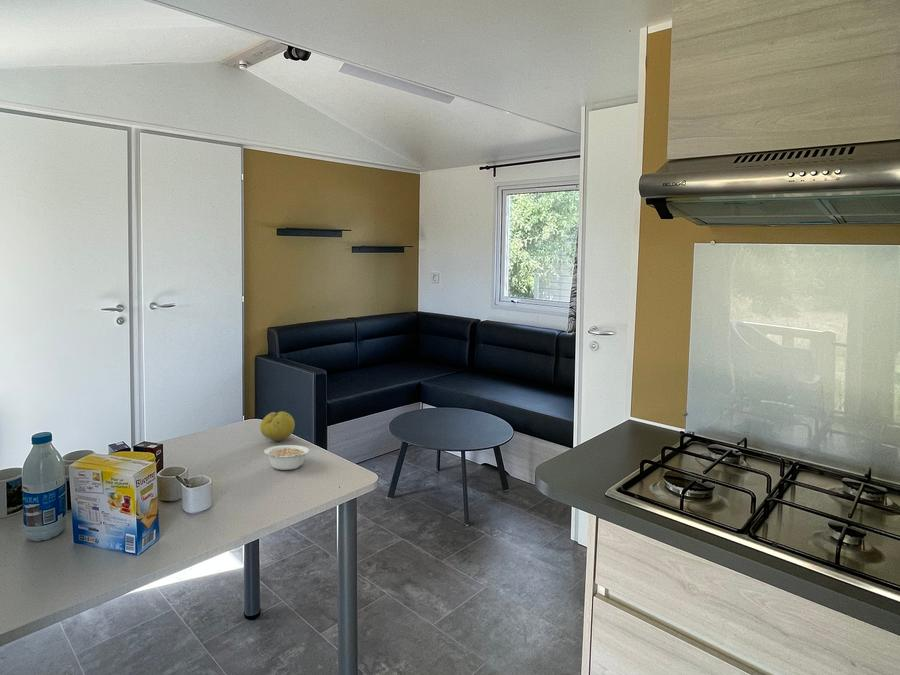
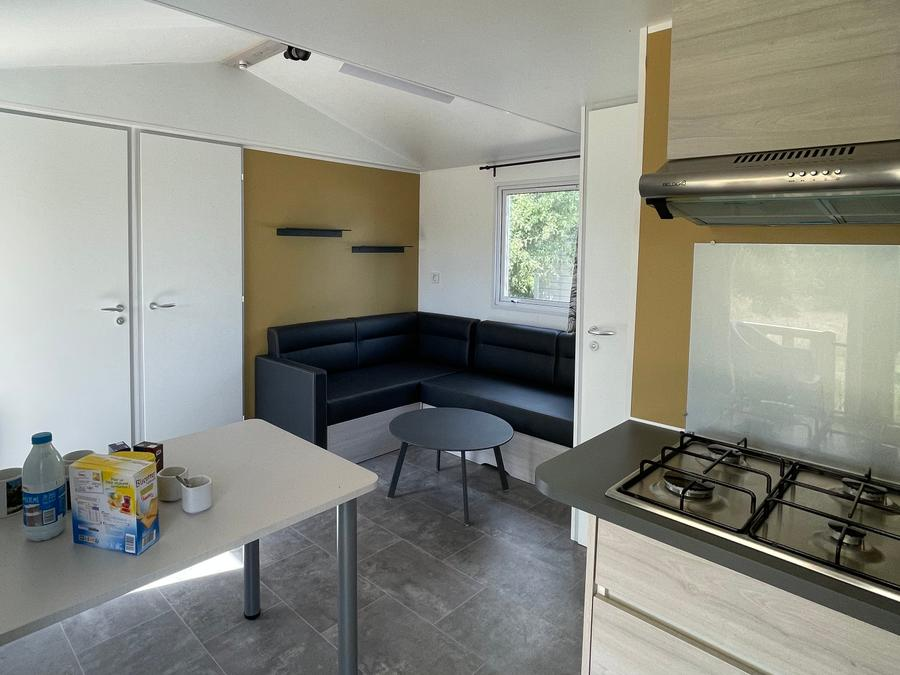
- fruit [259,410,296,442]
- legume [263,444,310,471]
